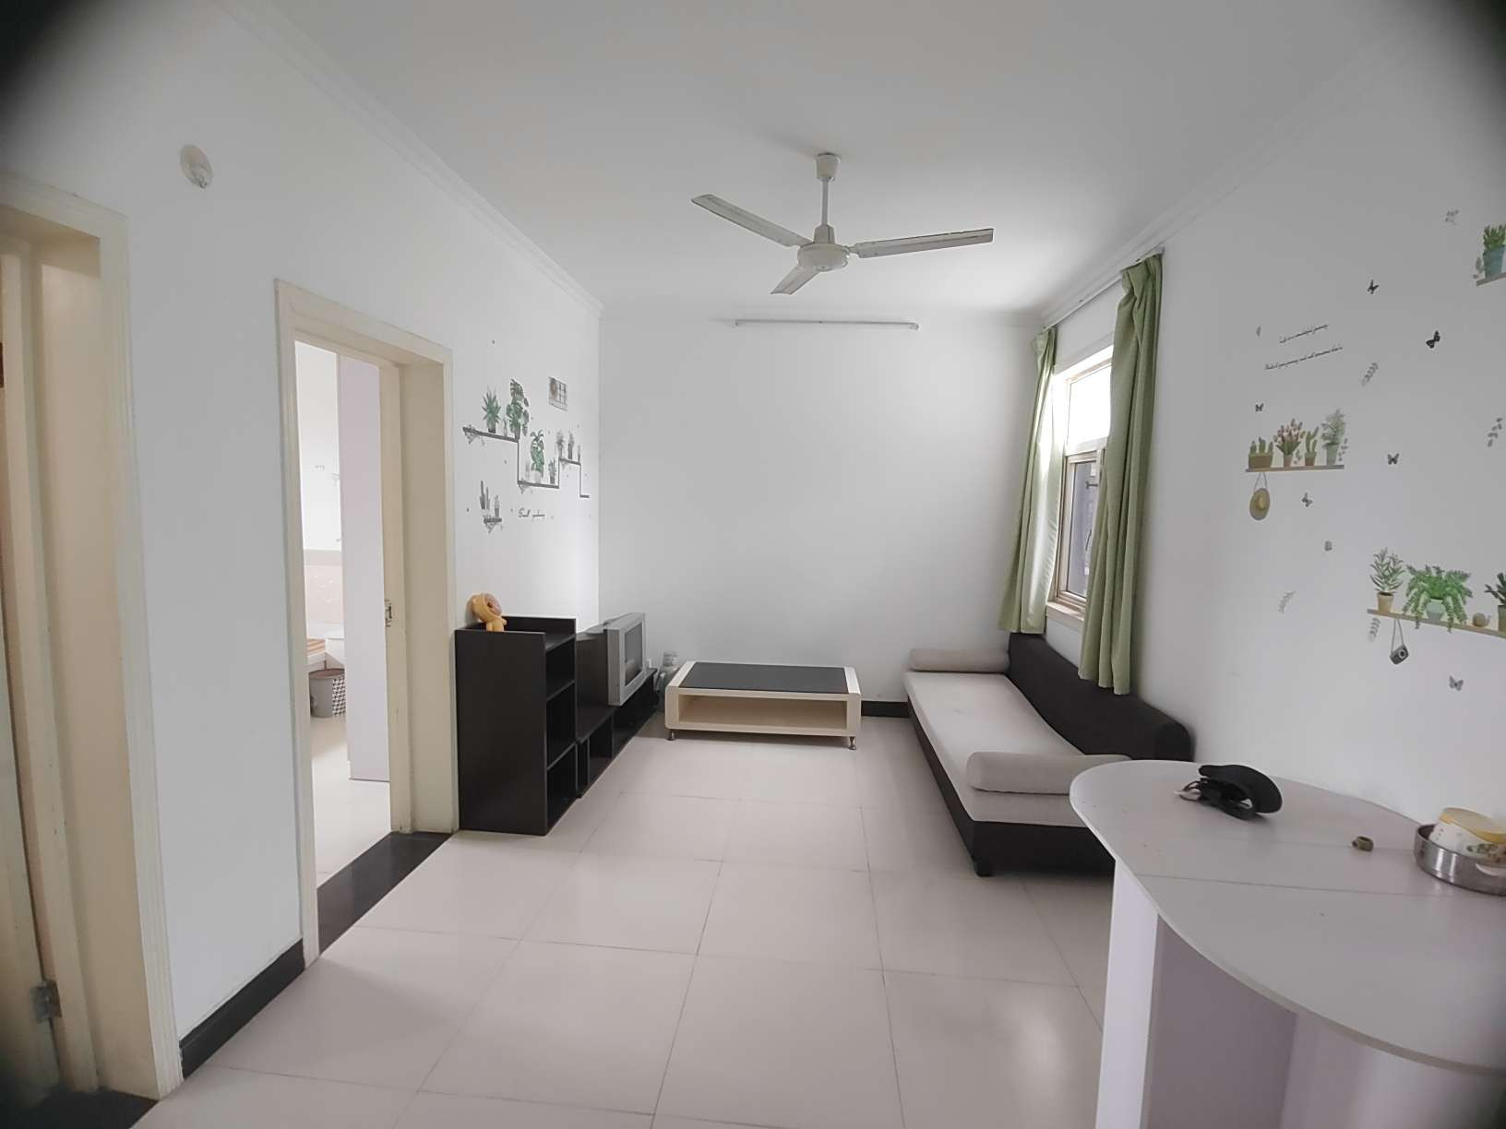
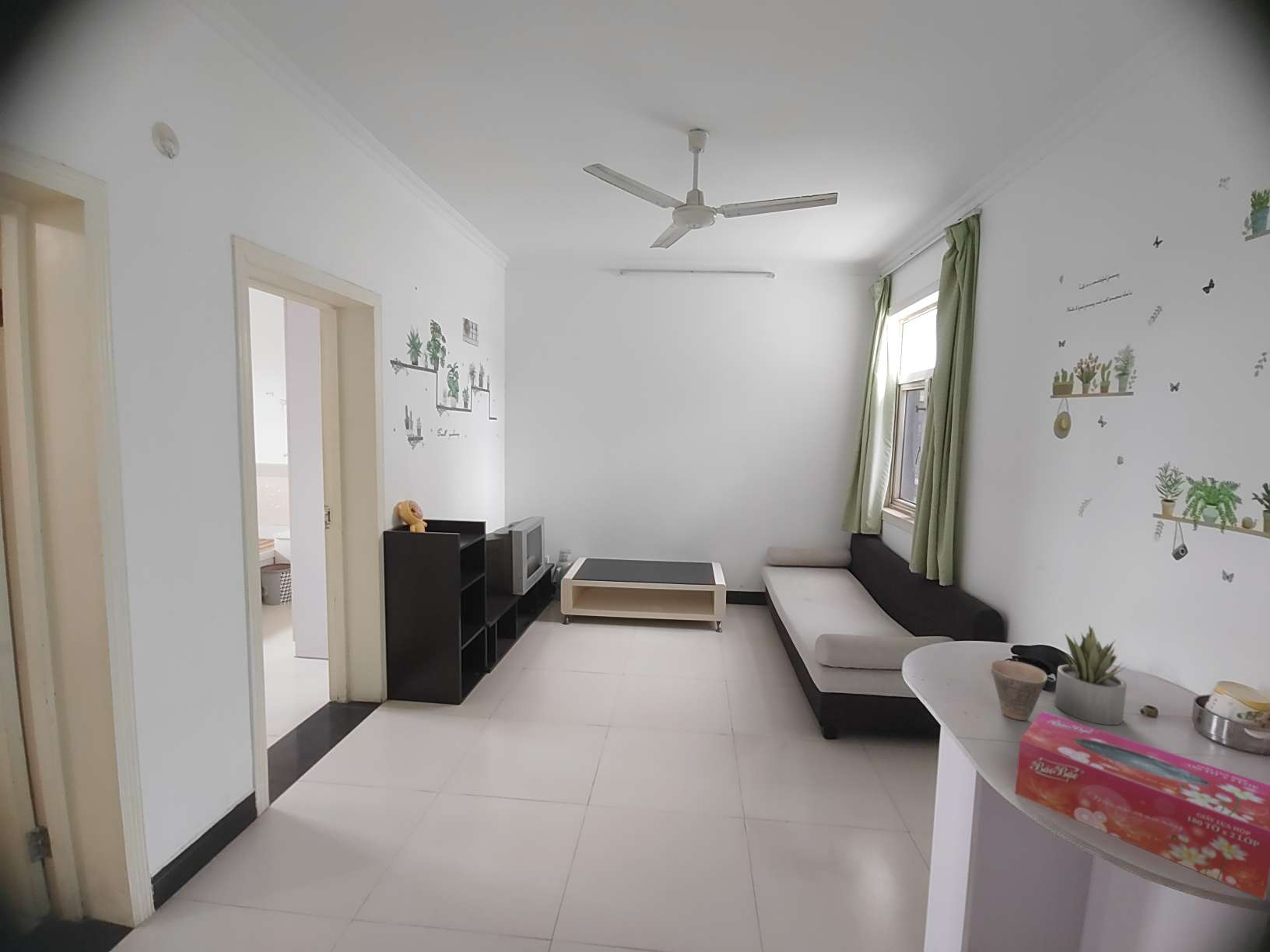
+ cup [990,660,1048,721]
+ tissue box [1014,710,1270,901]
+ succulent plant [1054,625,1128,726]
